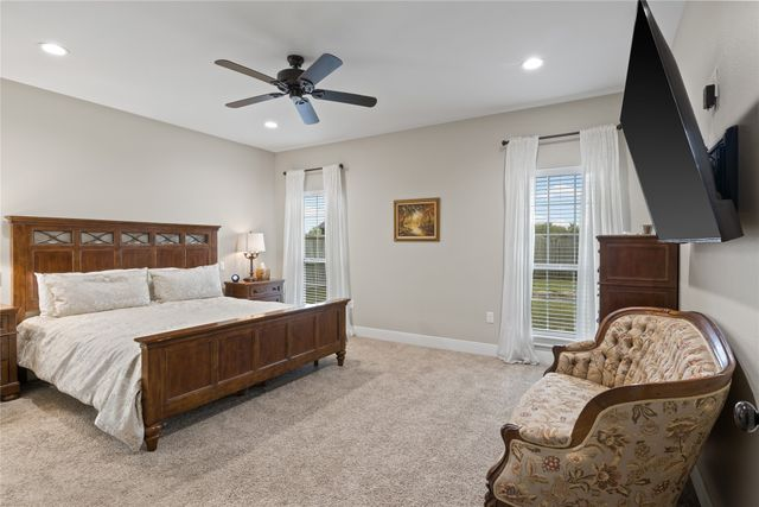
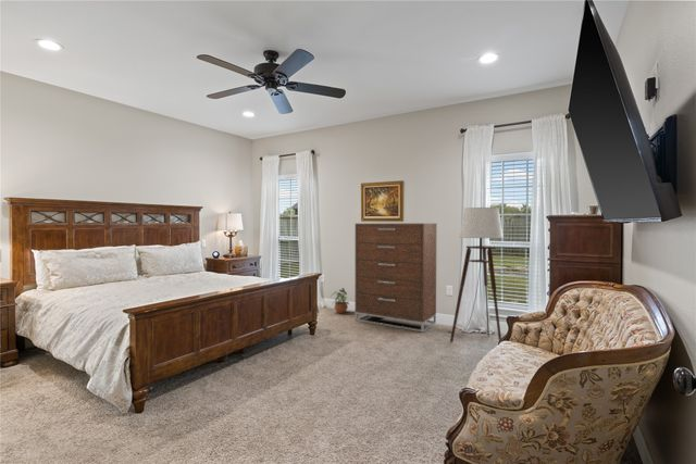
+ floor lamp [445,206,505,343]
+ dresser [355,223,437,334]
+ potted plant [330,287,350,314]
